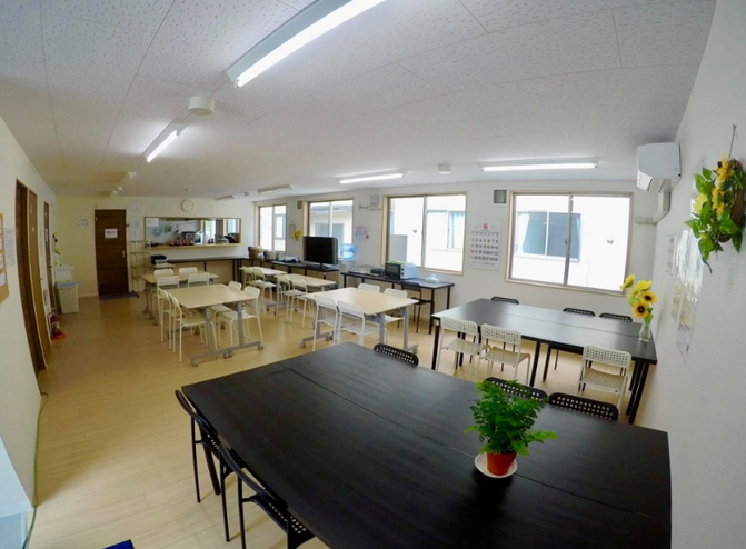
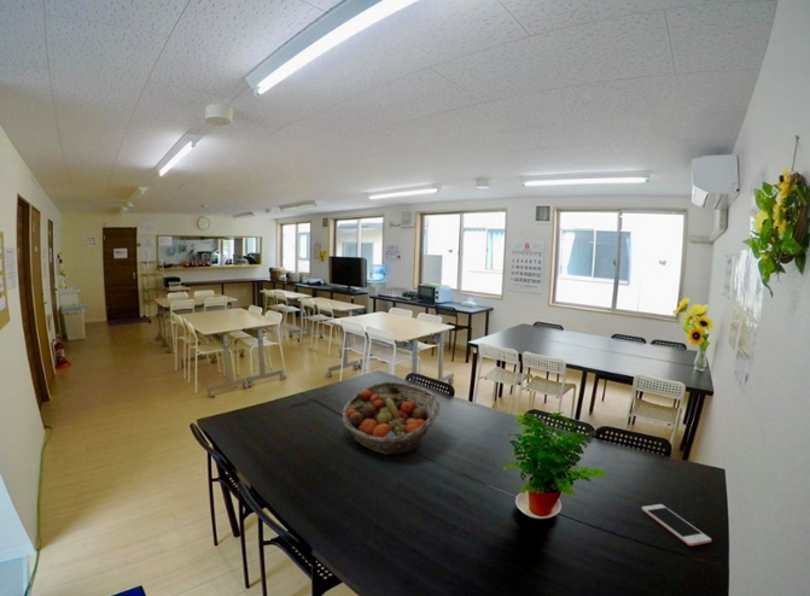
+ fruit basket [340,381,441,456]
+ cell phone [641,503,712,547]
